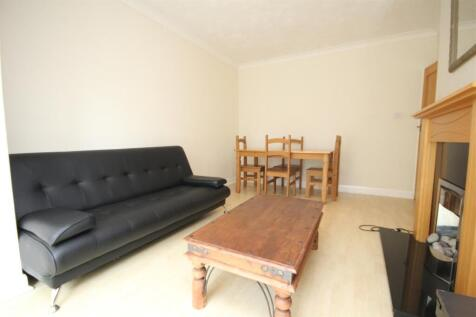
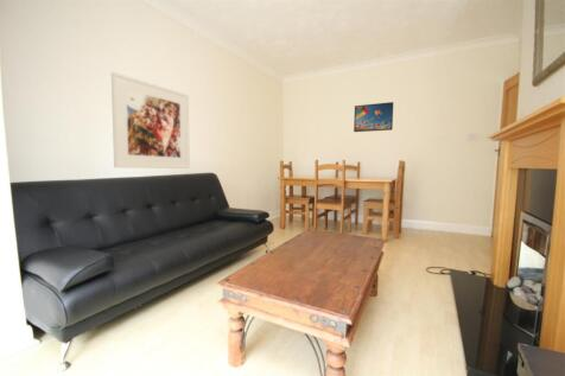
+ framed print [110,71,191,170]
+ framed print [353,101,394,133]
